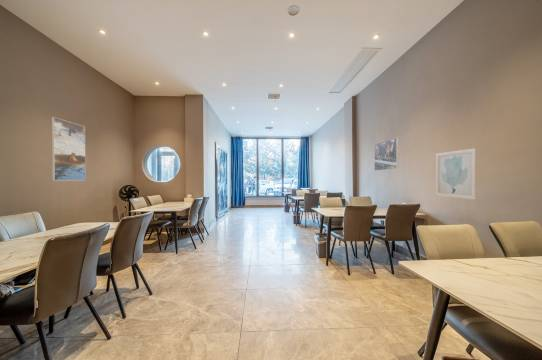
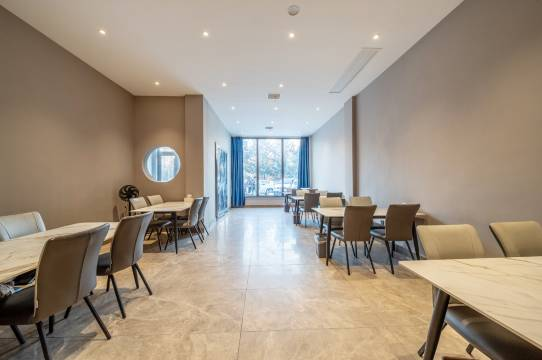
- wall art [435,147,477,200]
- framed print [374,137,399,171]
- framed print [51,116,87,182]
